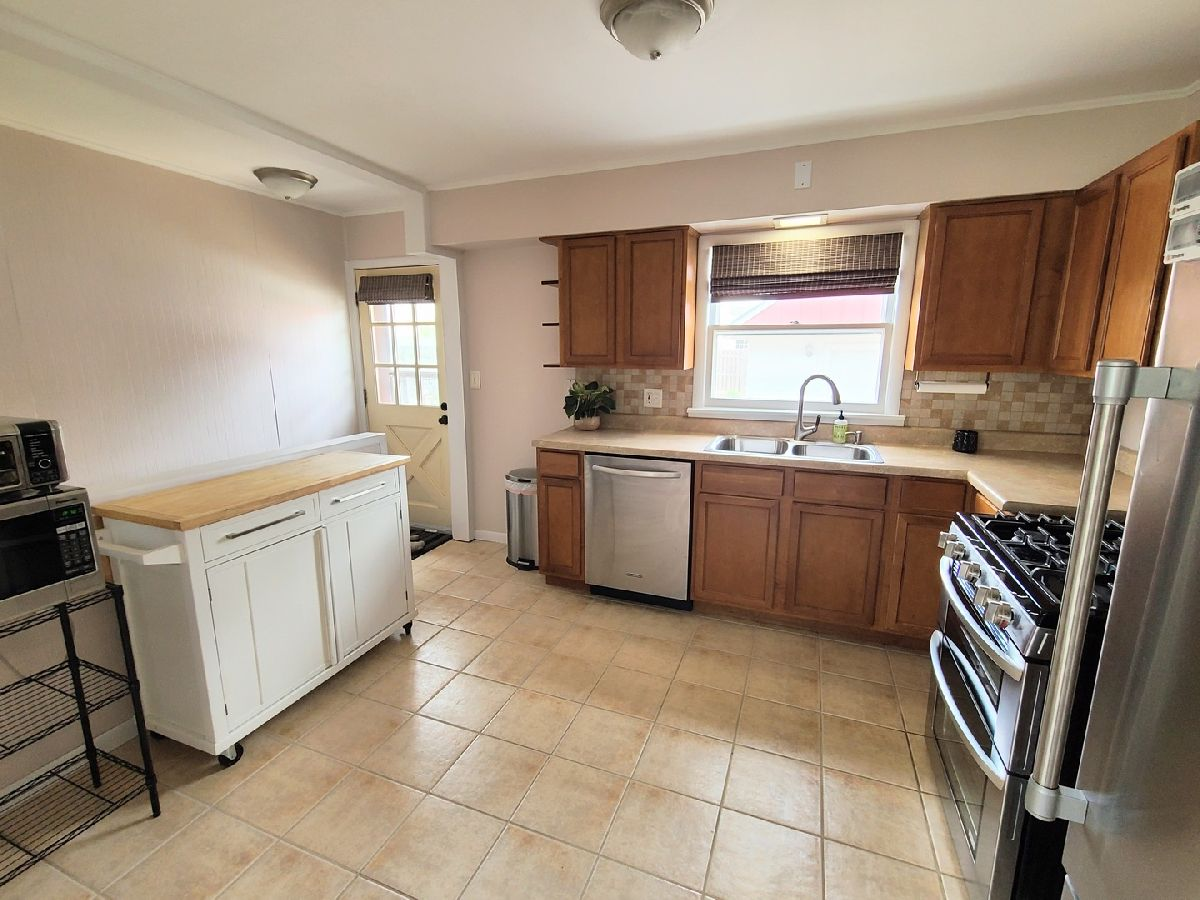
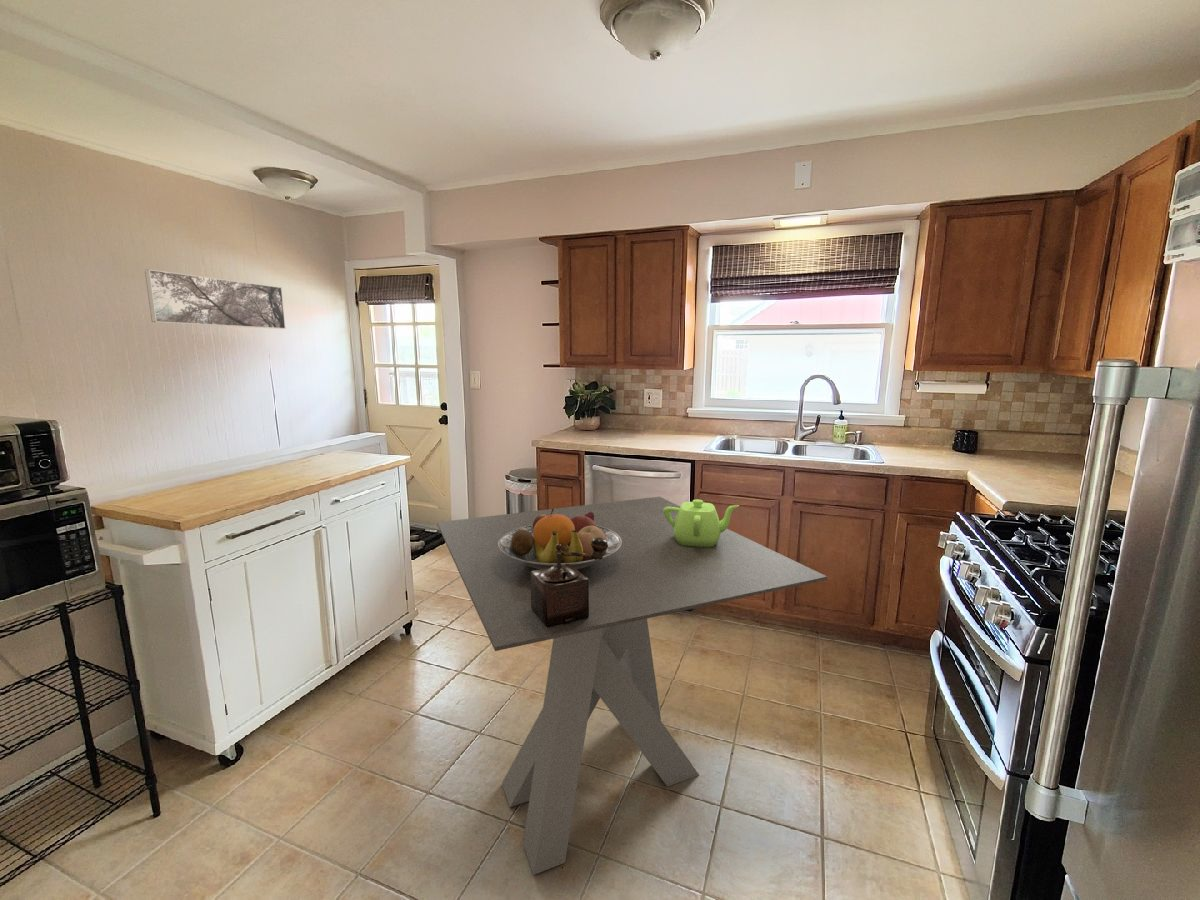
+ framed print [144,268,287,330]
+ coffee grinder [531,537,608,627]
+ fruit bowl [498,508,622,570]
+ teapot [663,498,740,547]
+ dining table [436,496,828,876]
